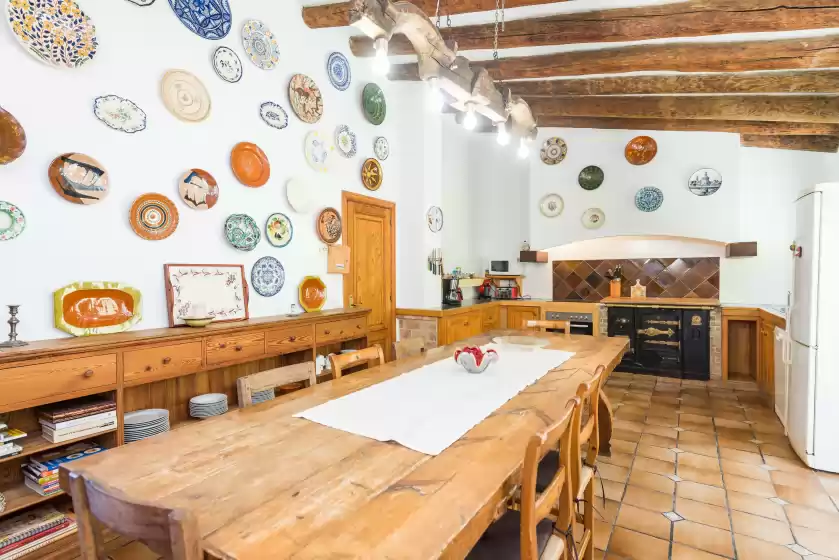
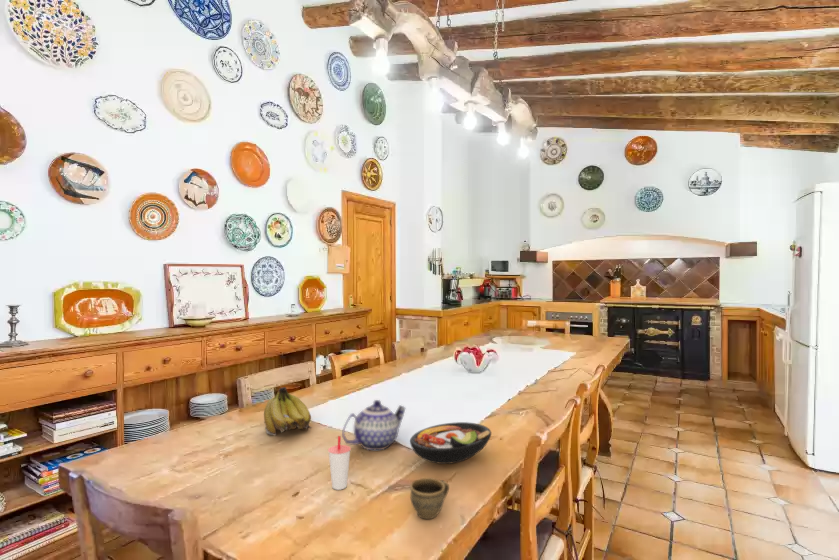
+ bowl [409,421,492,465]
+ teapot [341,399,406,451]
+ cup [409,477,450,520]
+ fruit [263,386,313,436]
+ cup [327,435,352,491]
